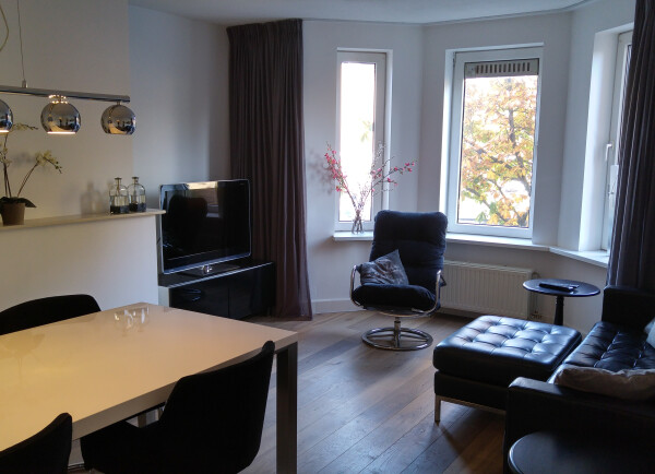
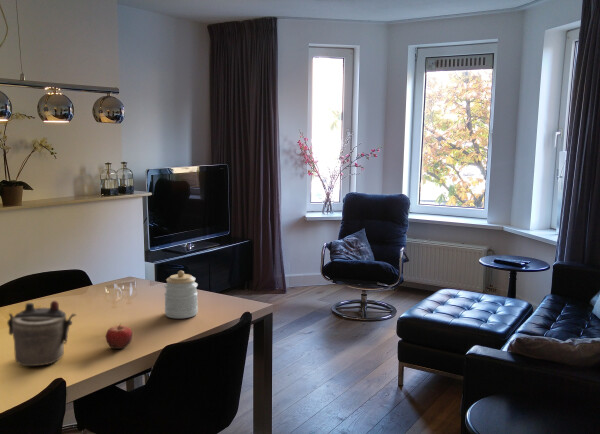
+ jar [163,270,199,319]
+ teapot [6,300,77,367]
+ fruit [105,323,133,350]
